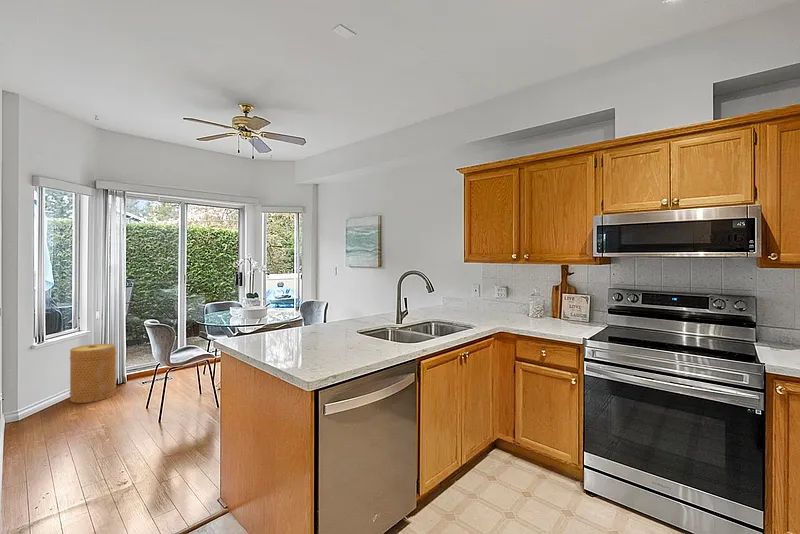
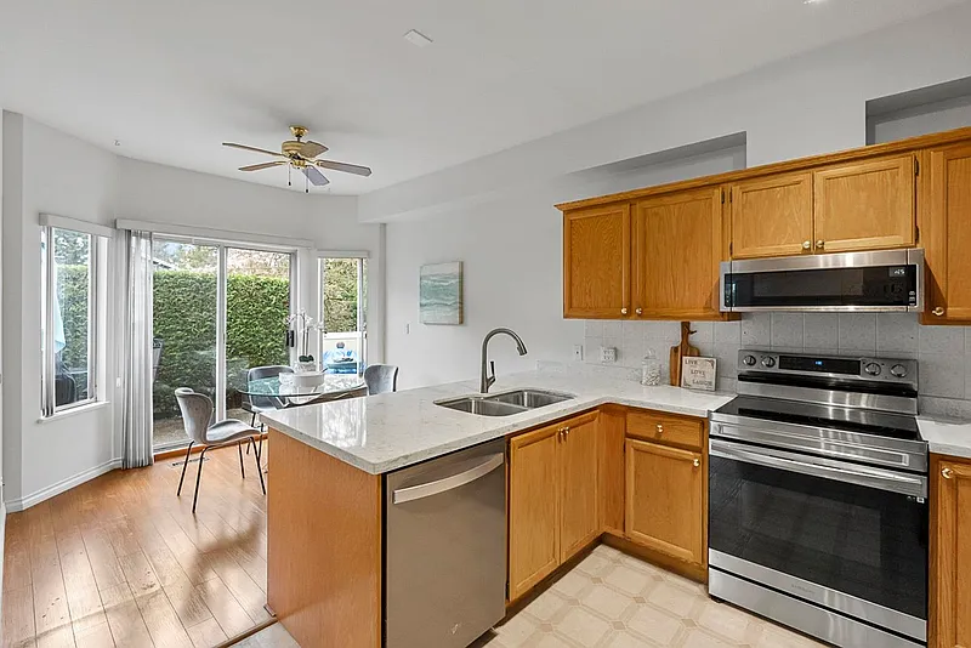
- basket [68,343,117,404]
